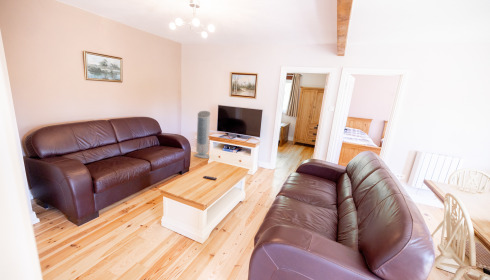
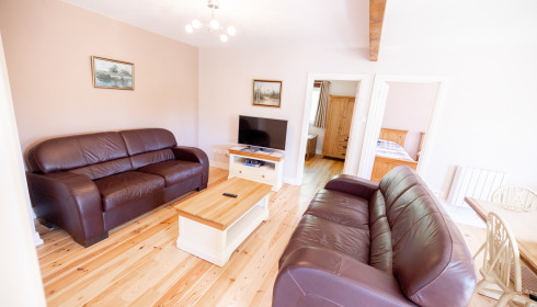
- air purifier [192,110,211,159]
